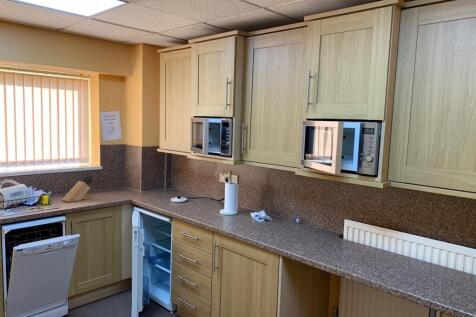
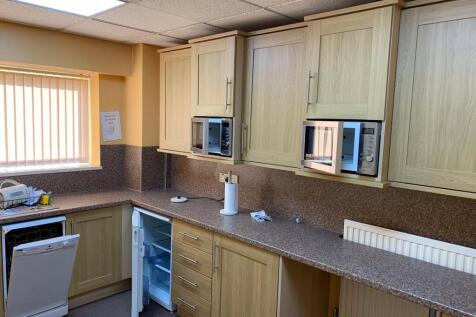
- knife block [61,174,94,203]
